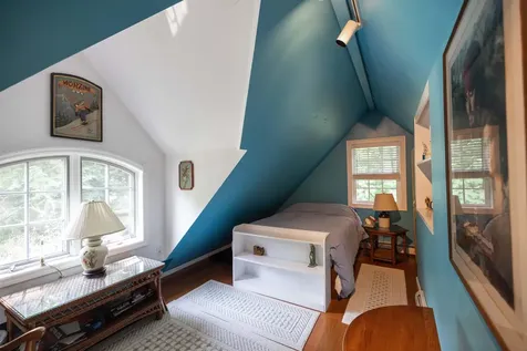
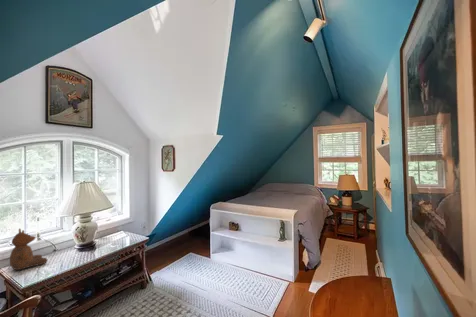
+ teddy bear [9,228,48,271]
